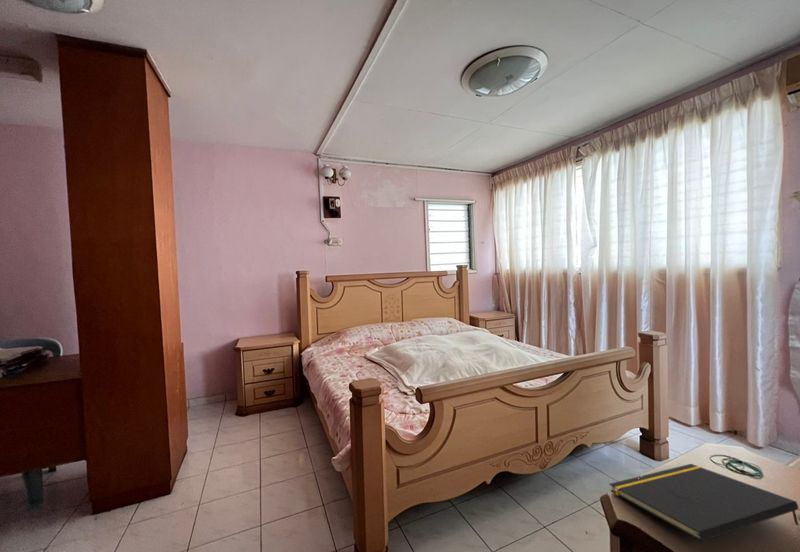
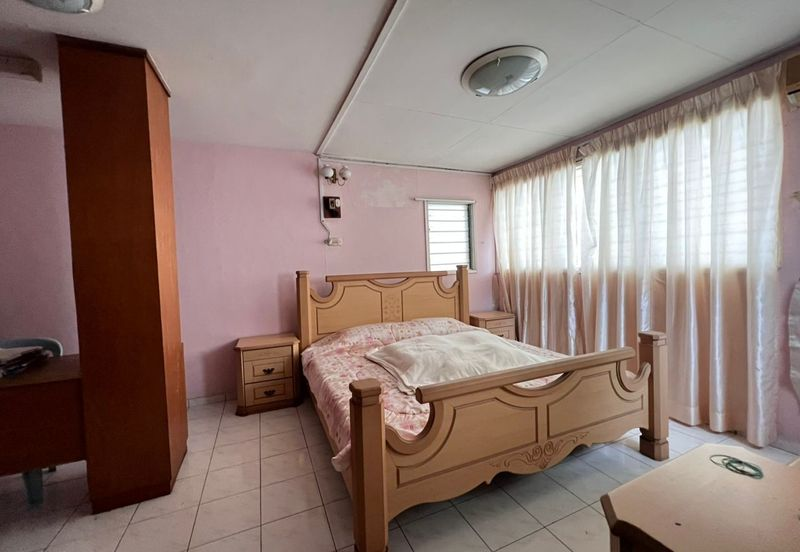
- notepad [608,463,800,542]
